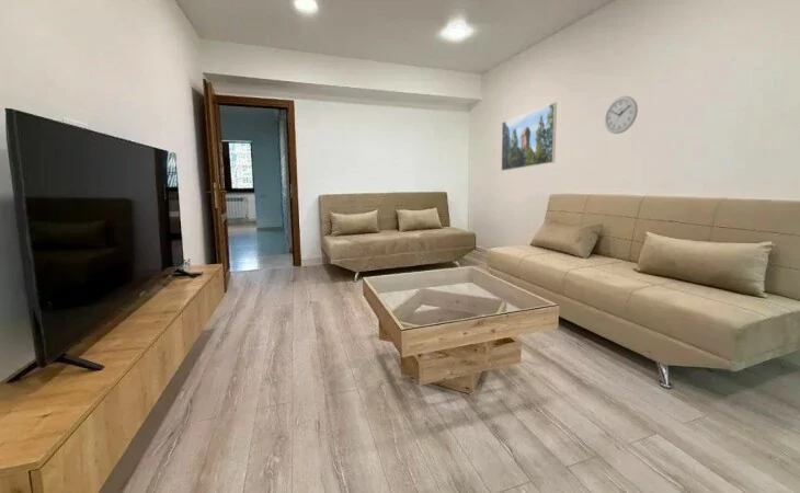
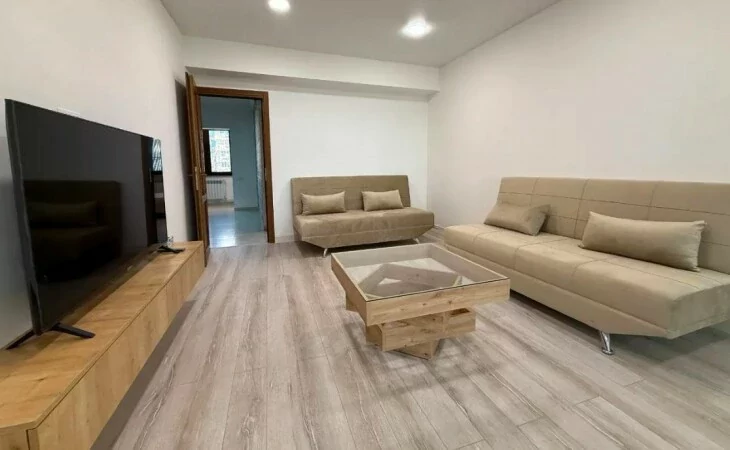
- wall clock [604,95,639,135]
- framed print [500,101,558,172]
